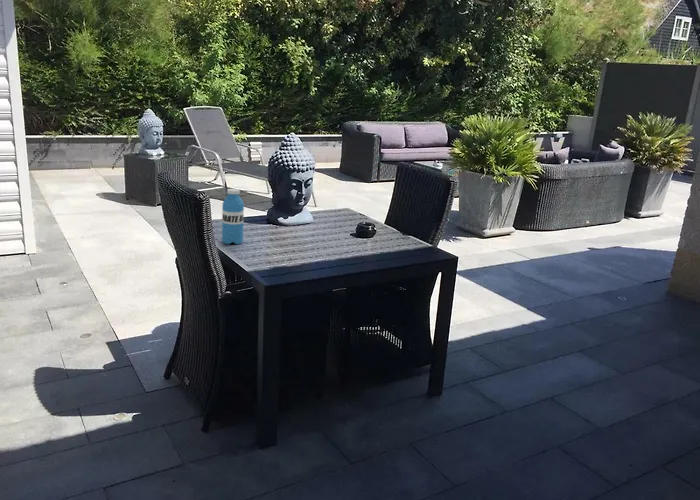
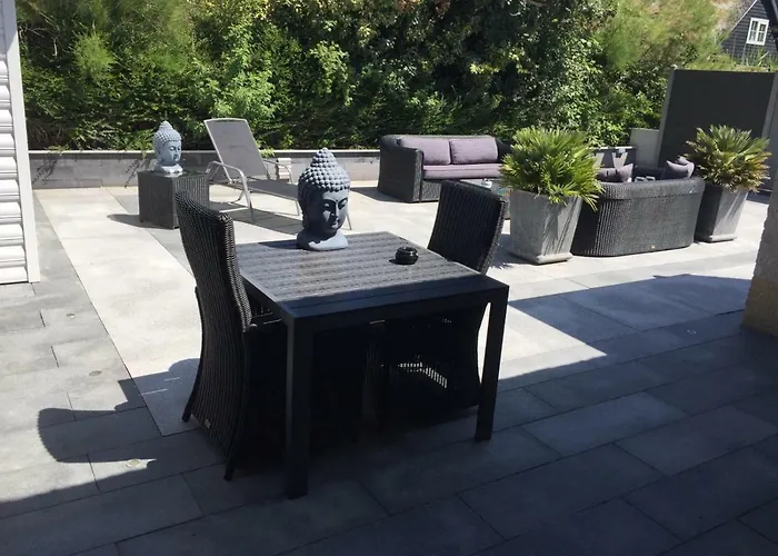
- water bottle [221,188,245,245]
